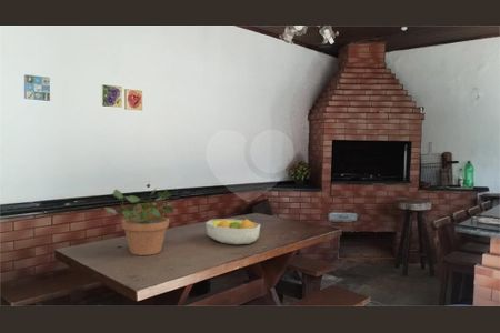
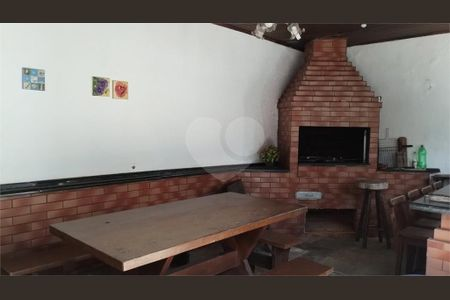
- potted plant [103,186,177,256]
- fruit bowl [204,218,261,245]
